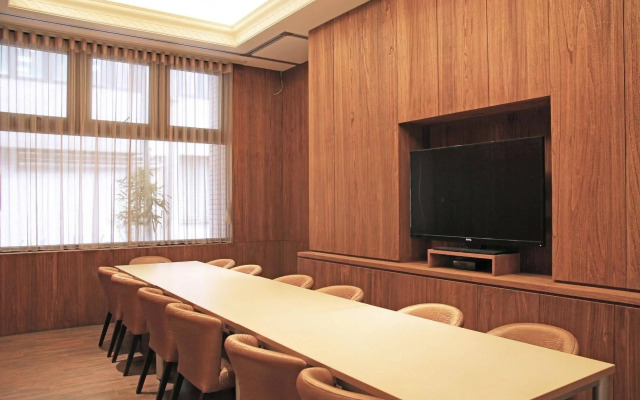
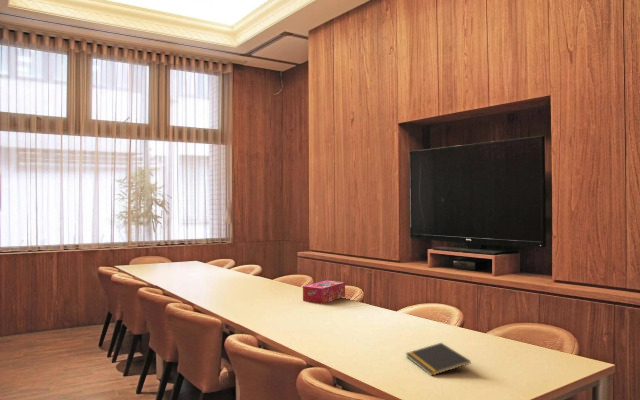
+ tissue box [302,279,346,304]
+ notepad [404,342,472,377]
